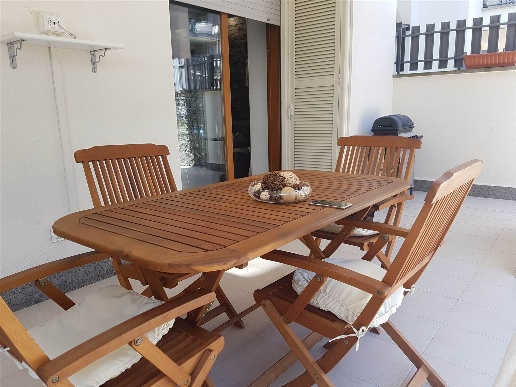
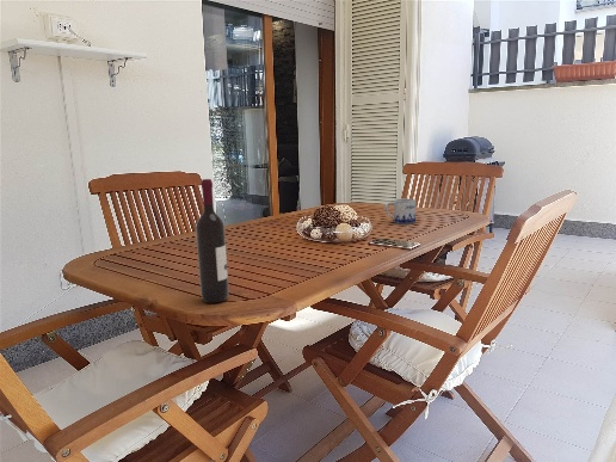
+ wine bottle [195,178,229,304]
+ mug [383,197,417,224]
